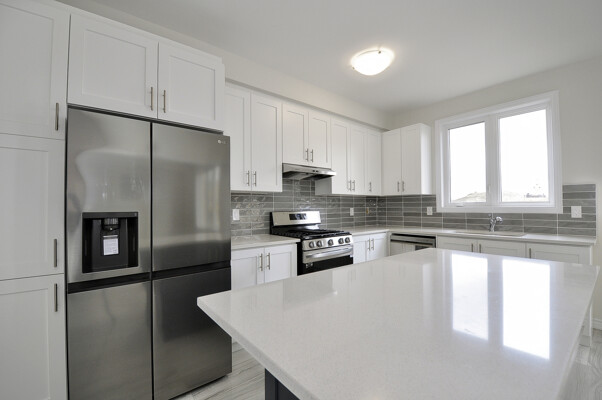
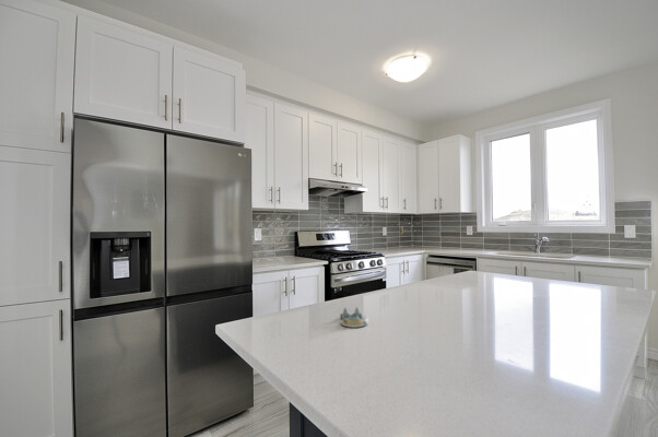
+ salt and pepper shaker set [339,306,368,329]
